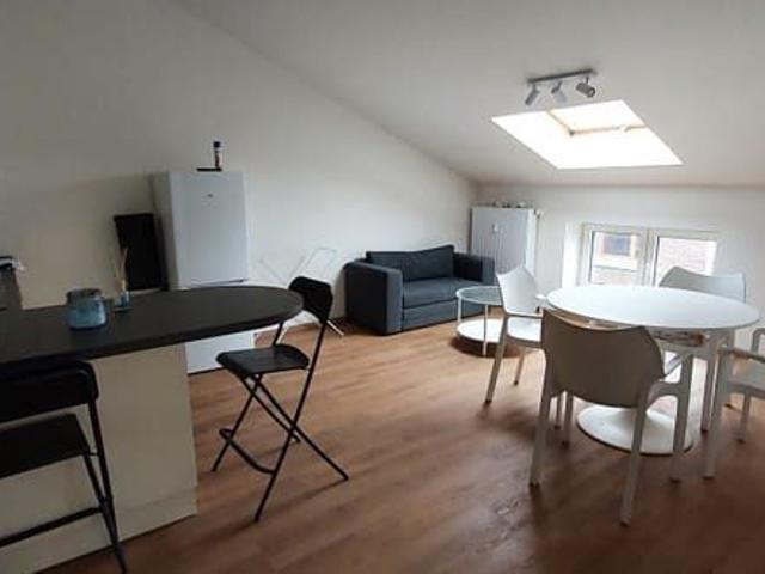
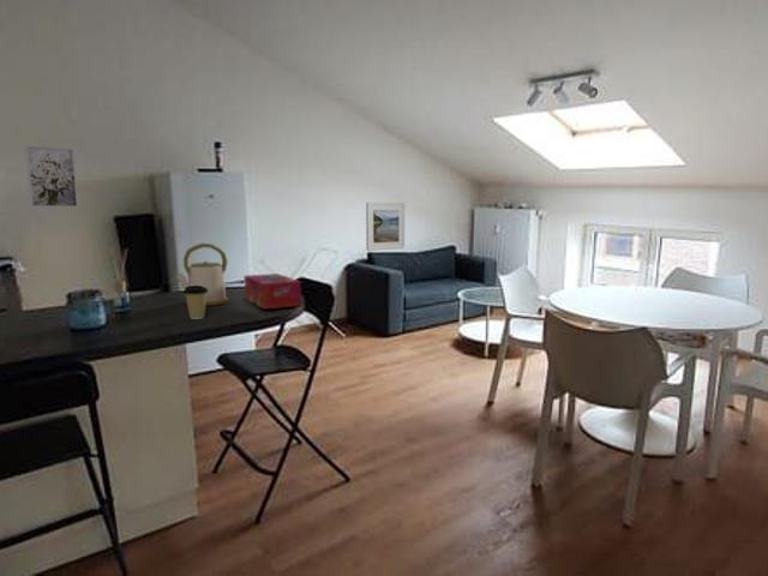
+ coffee cup [182,286,209,320]
+ tissue box [242,272,302,311]
+ kettle [175,242,229,307]
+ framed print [365,202,406,252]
+ wall art [24,144,80,209]
